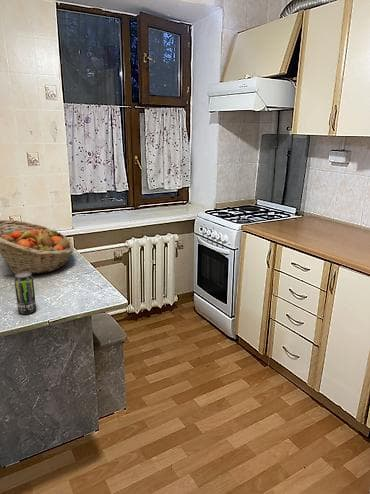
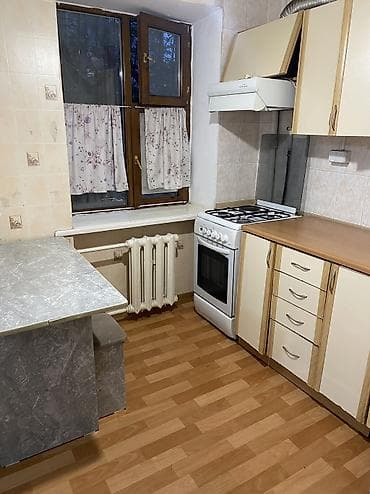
- fruit basket [0,219,75,276]
- beverage can [13,272,37,315]
